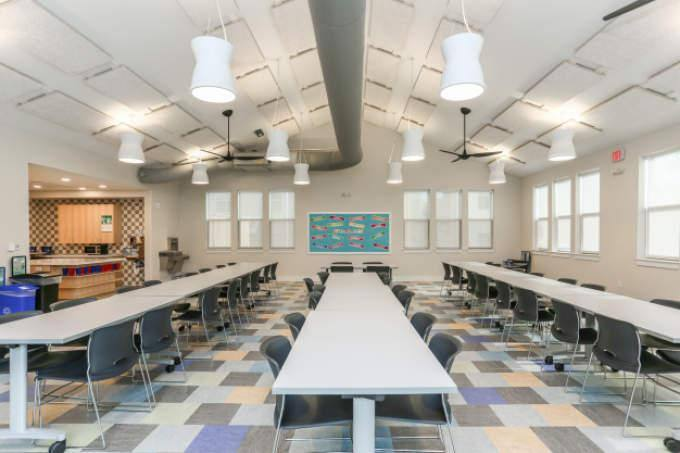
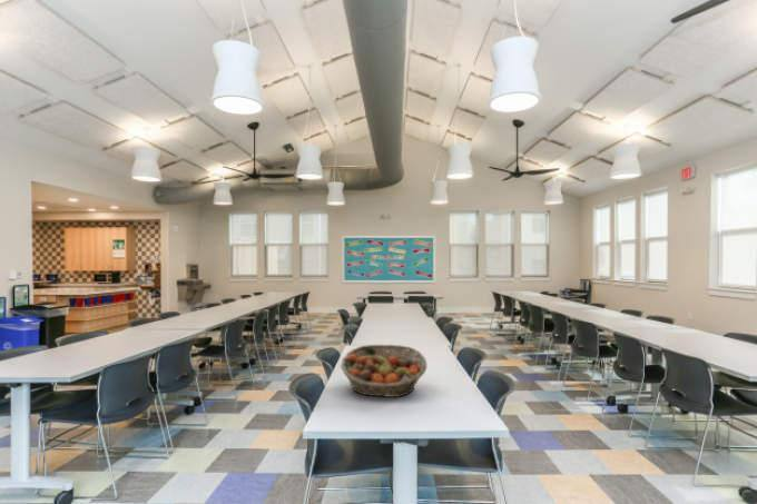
+ fruit basket [340,344,429,398]
